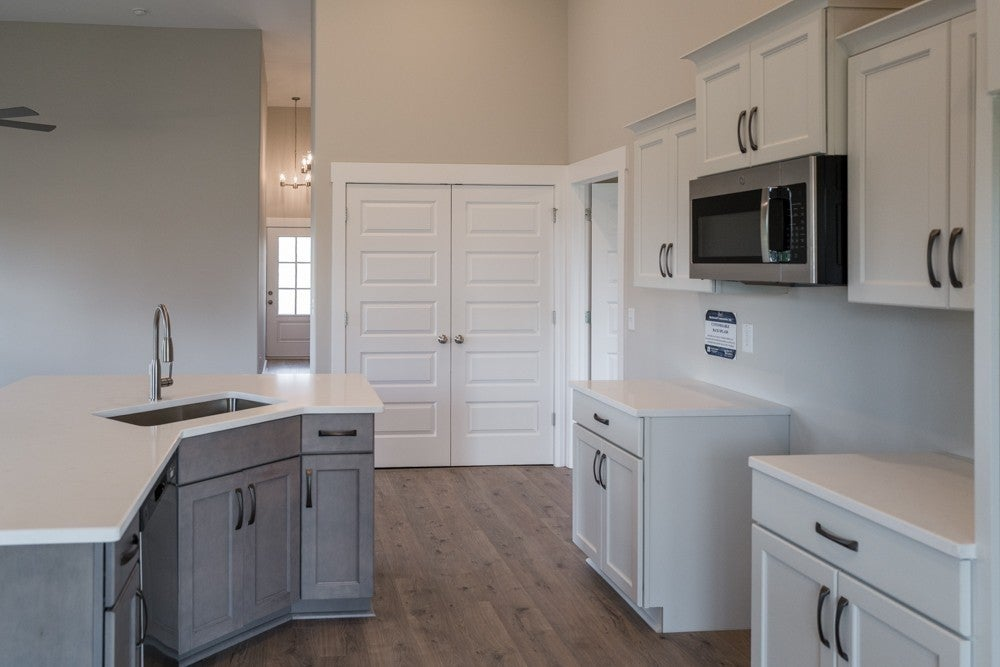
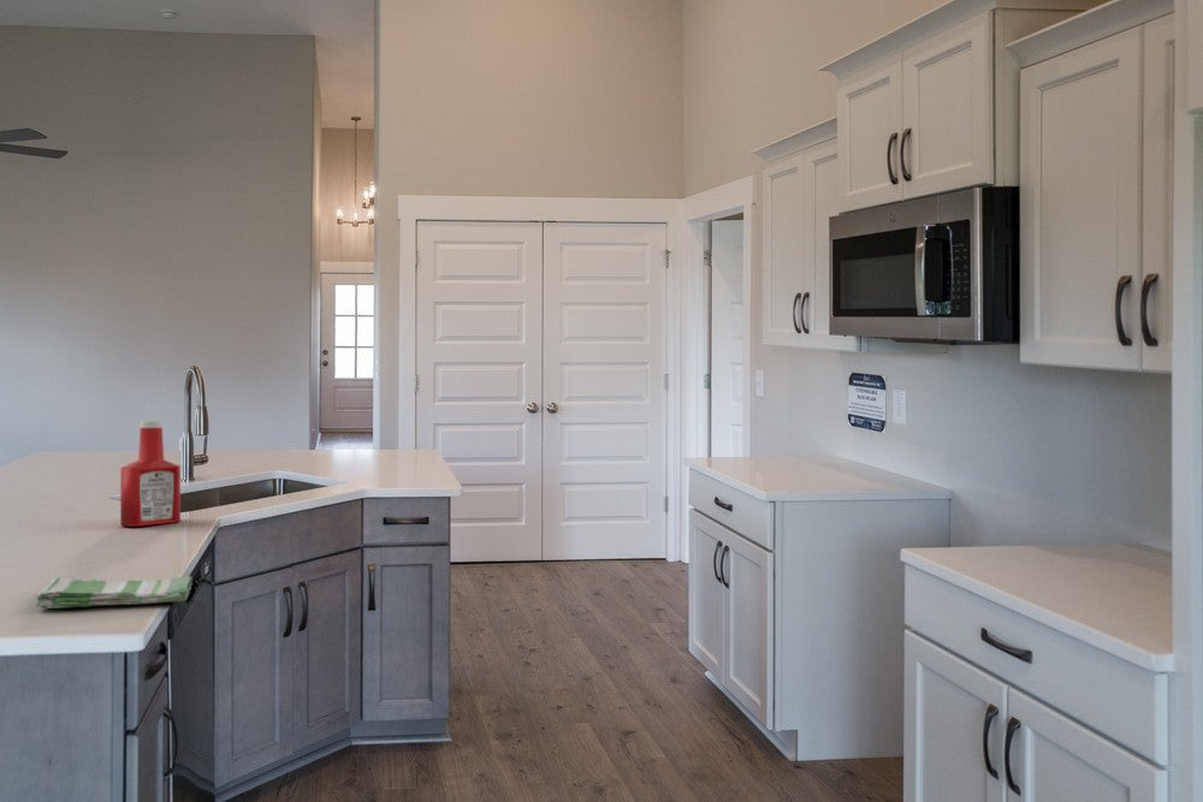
+ soap bottle [119,420,182,528]
+ dish towel [35,575,194,610]
